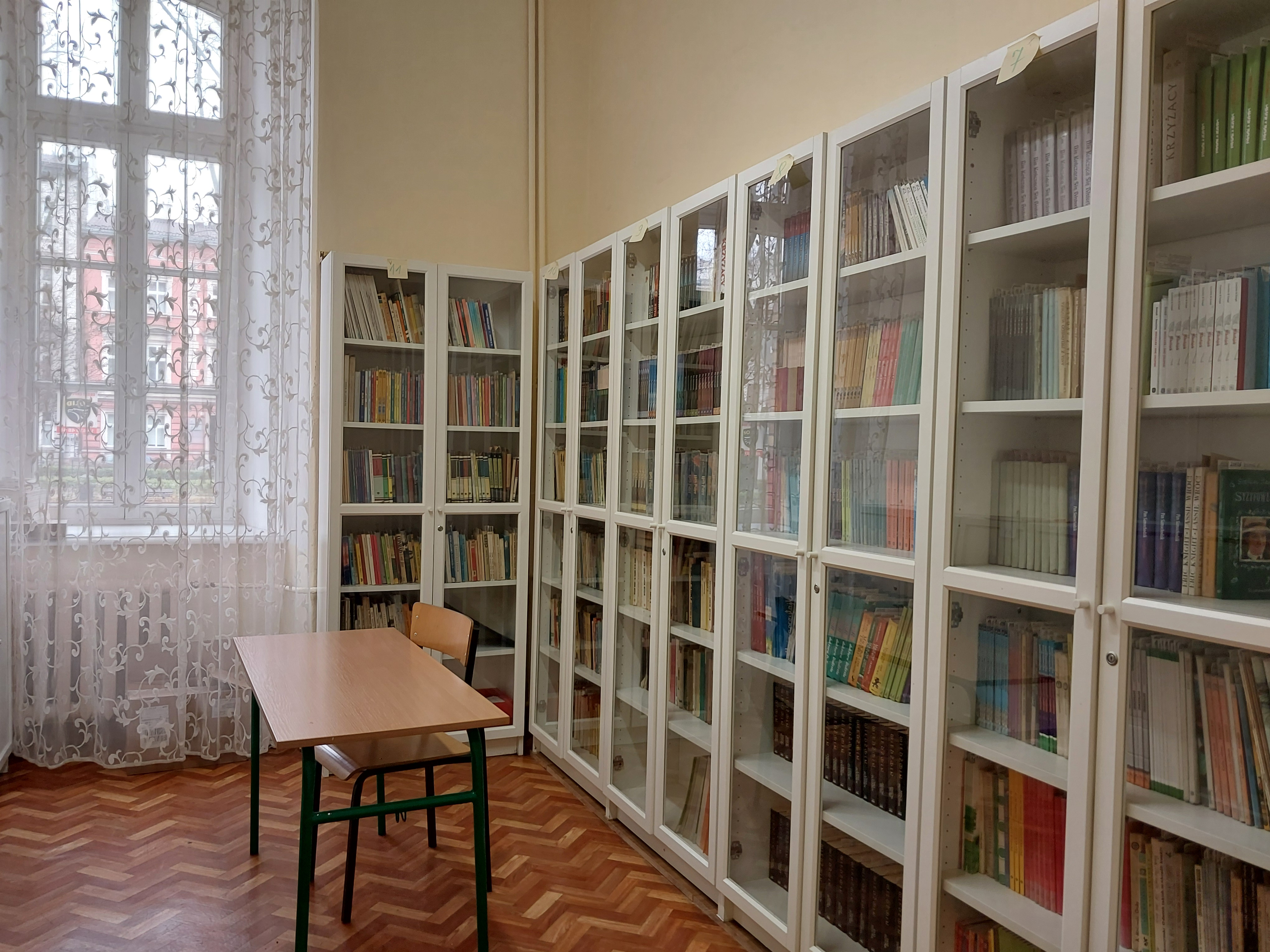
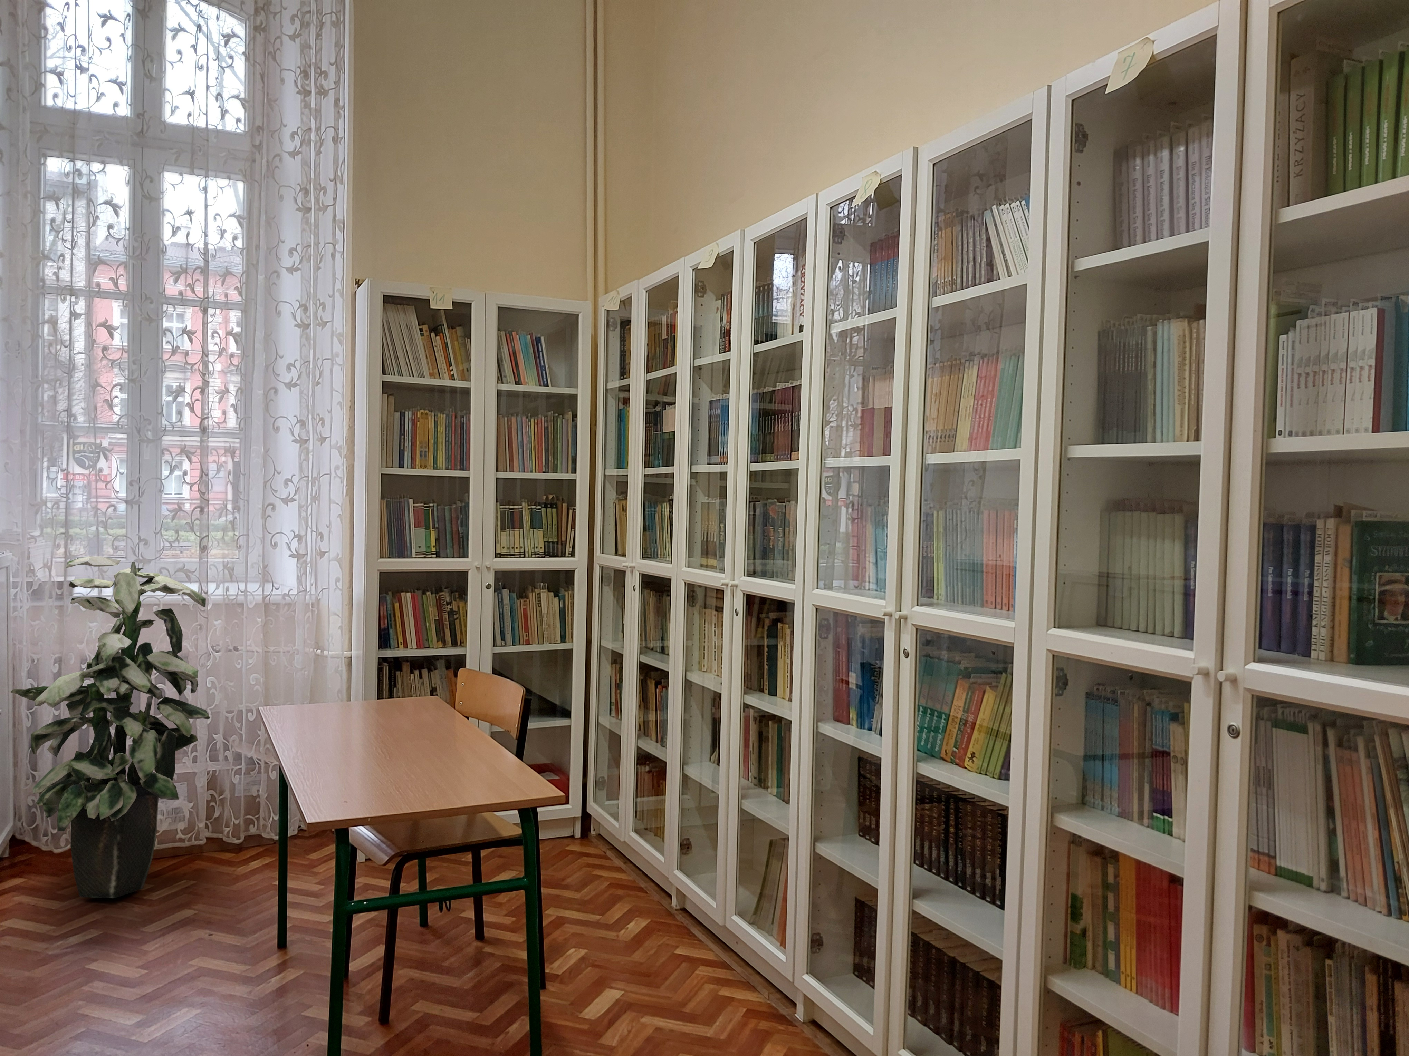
+ indoor plant [10,556,211,898]
